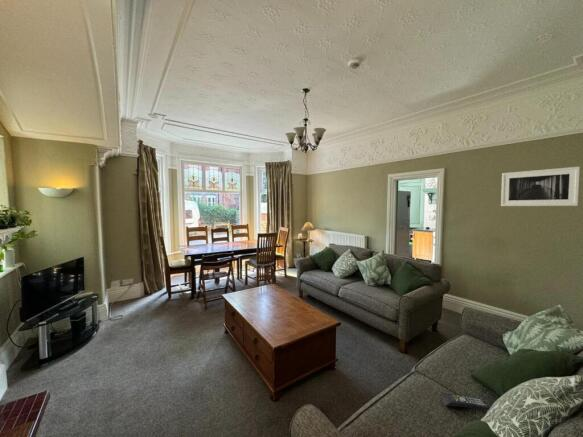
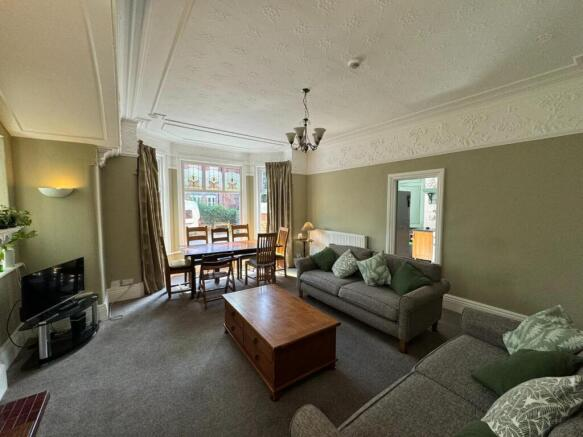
- remote control [440,392,491,411]
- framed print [500,166,581,207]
